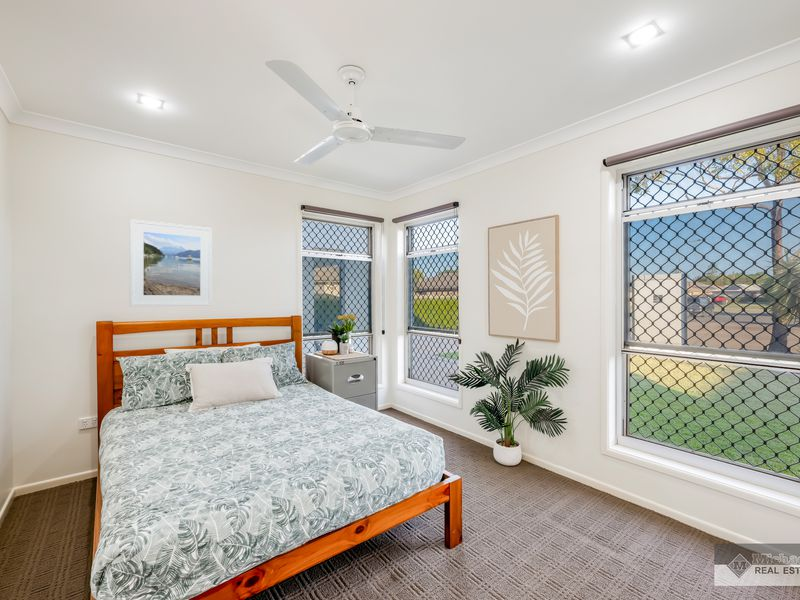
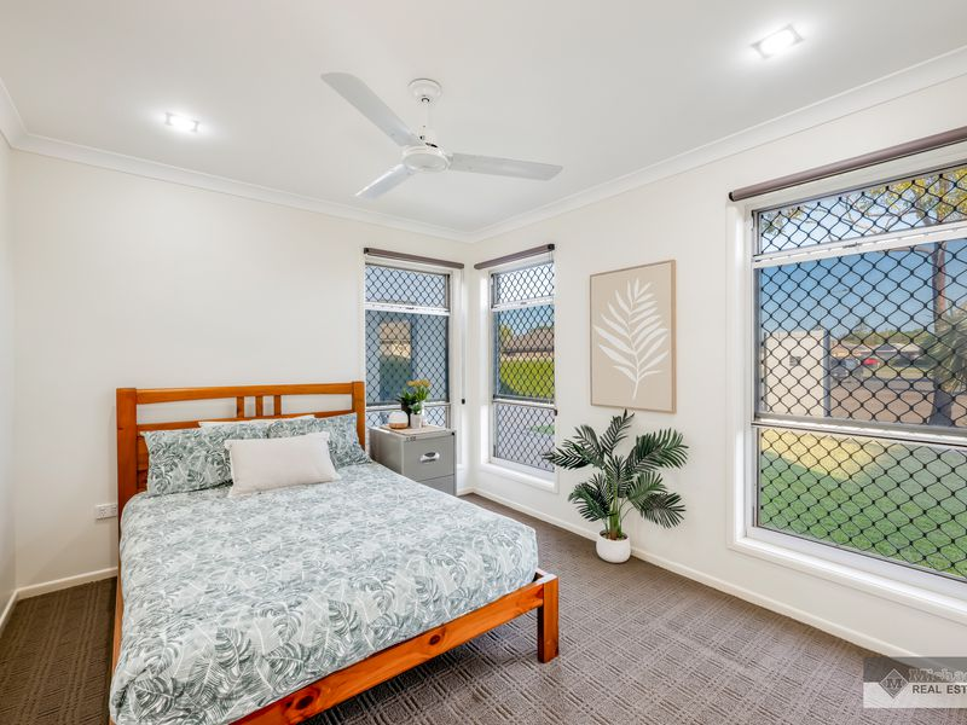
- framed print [129,218,213,307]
